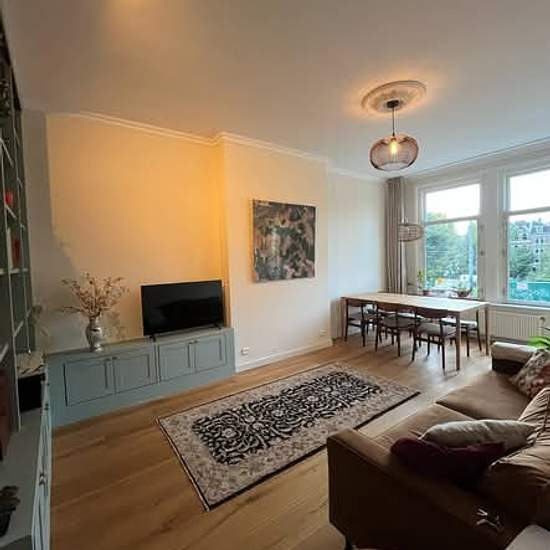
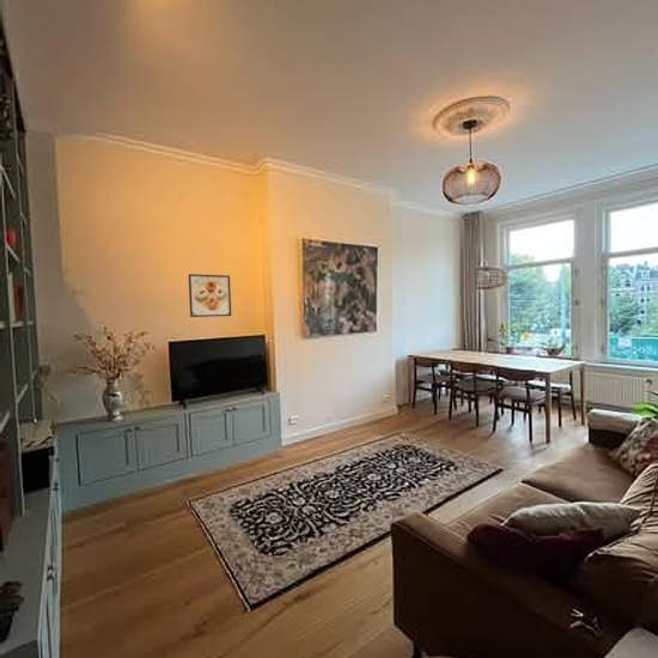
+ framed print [188,273,232,318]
